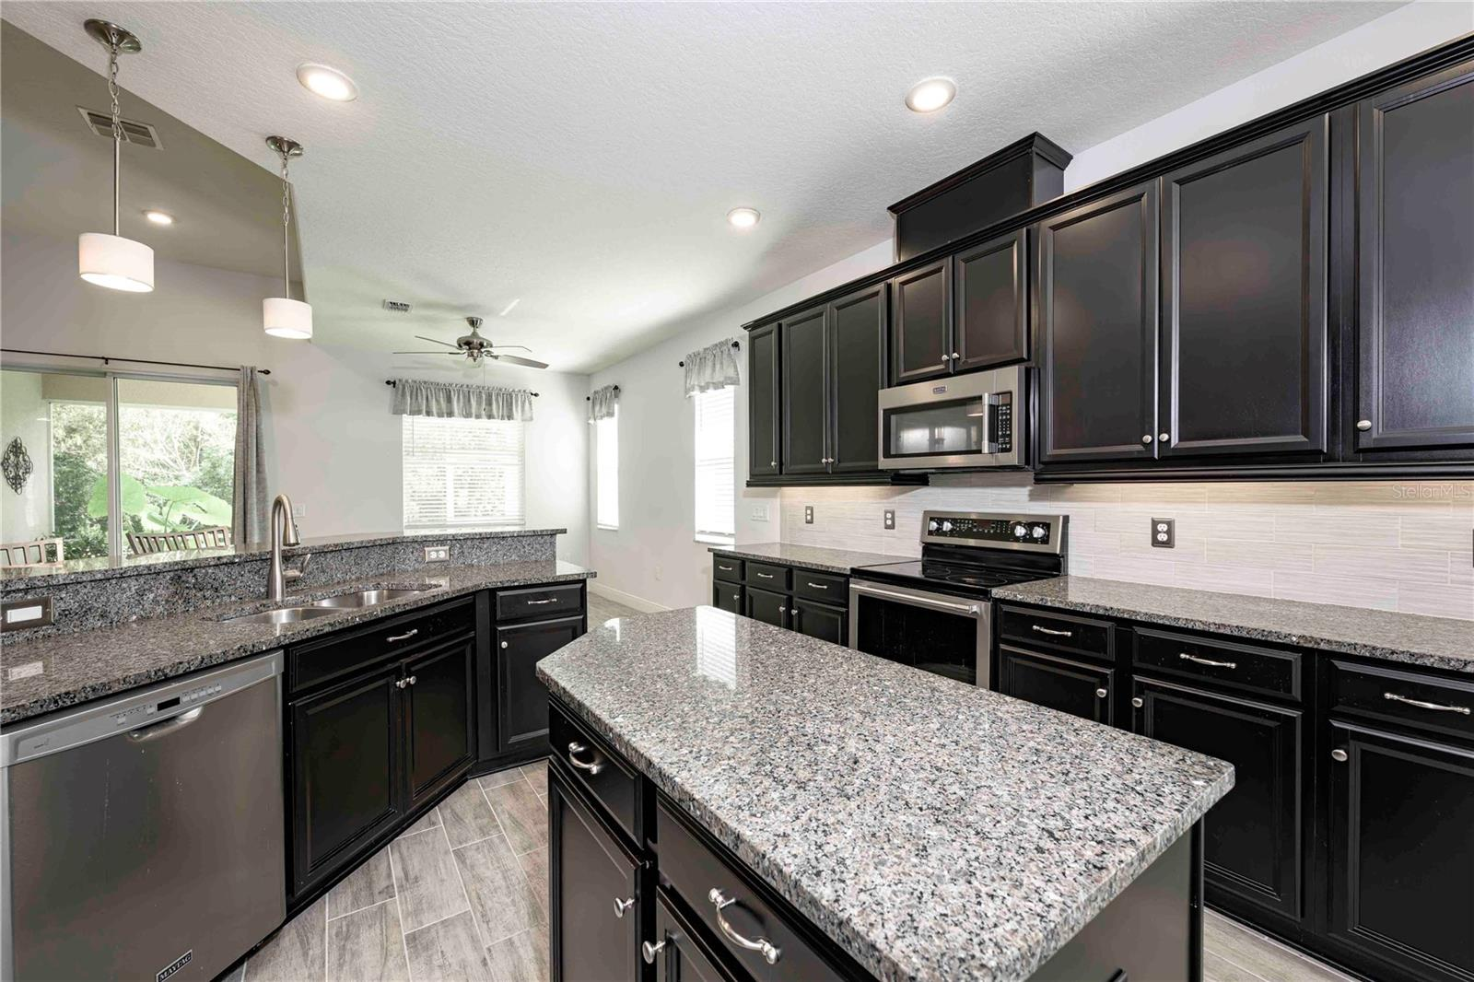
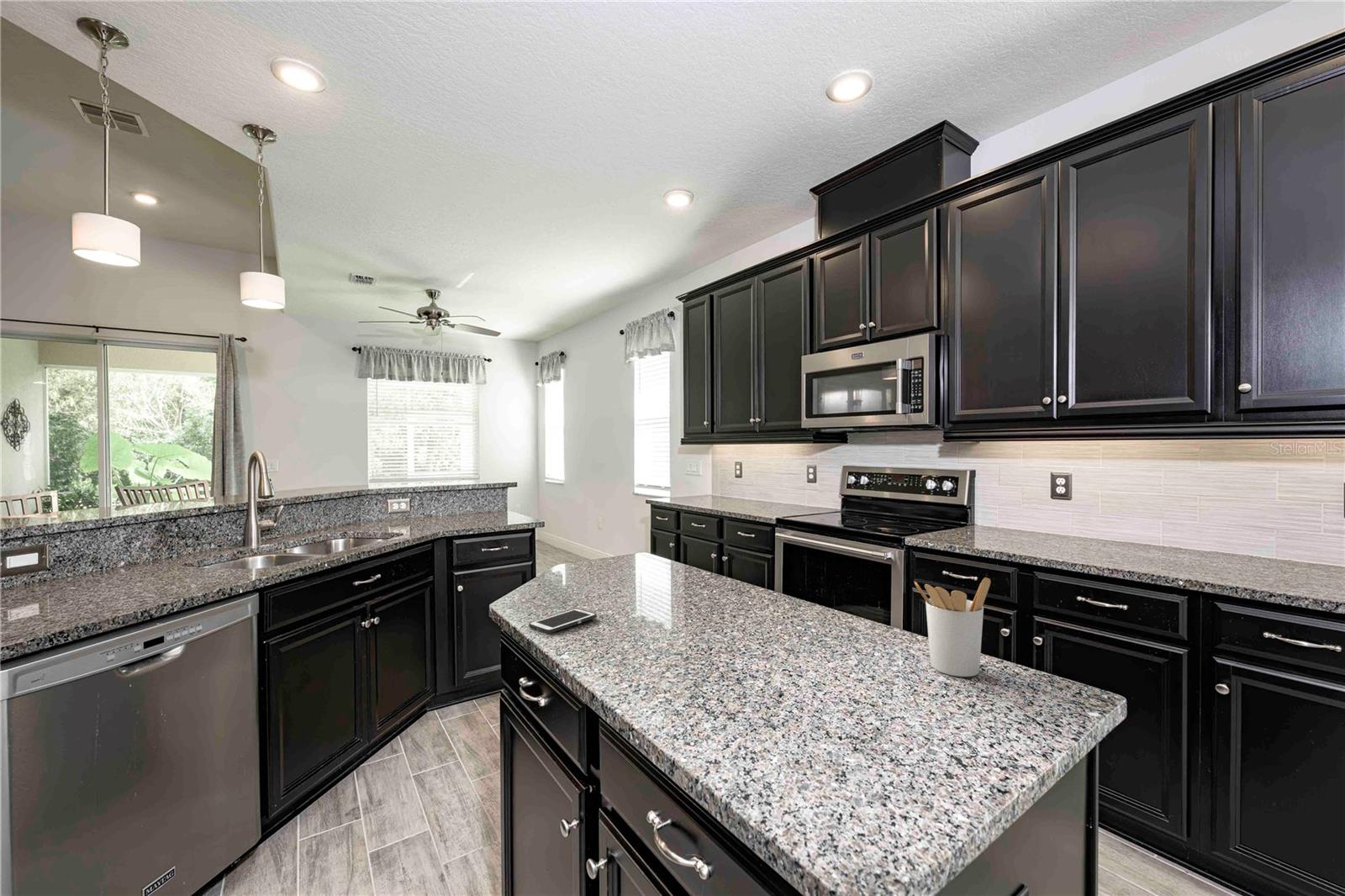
+ cell phone [528,608,598,635]
+ utensil holder [914,577,991,677]
